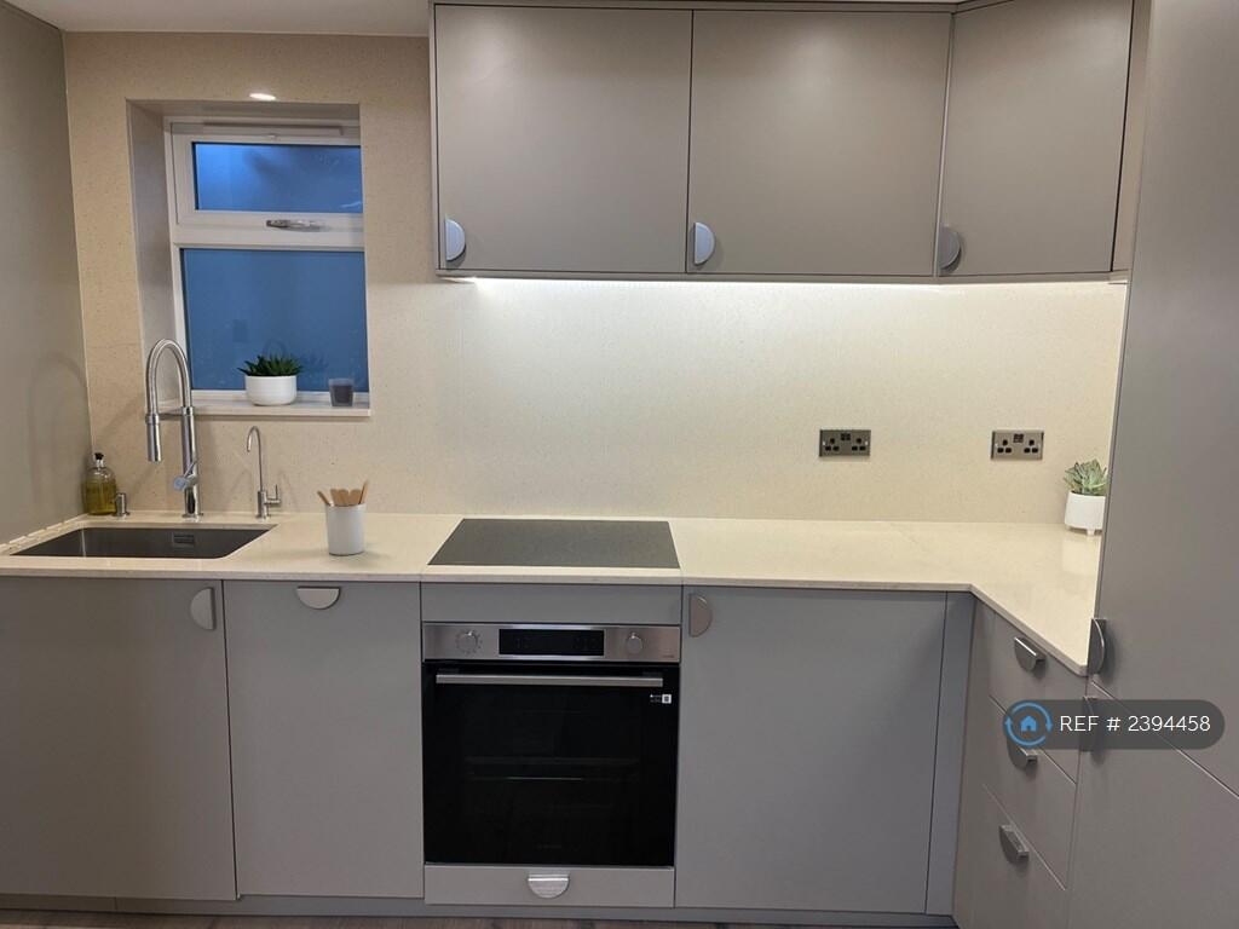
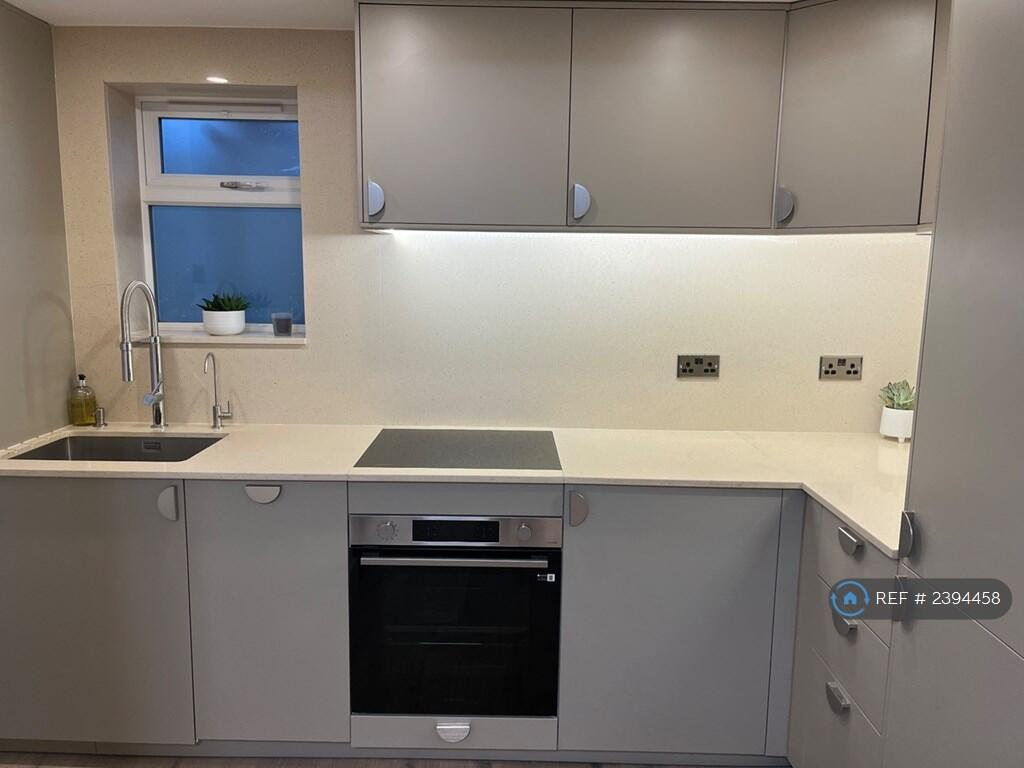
- utensil holder [315,478,370,556]
